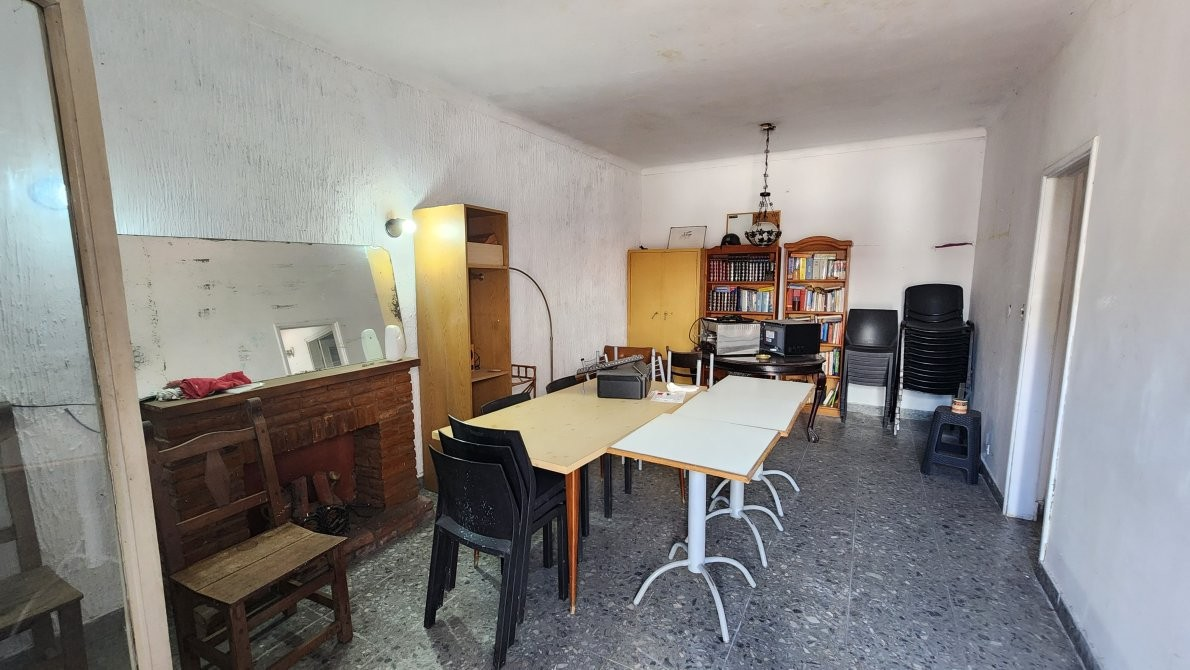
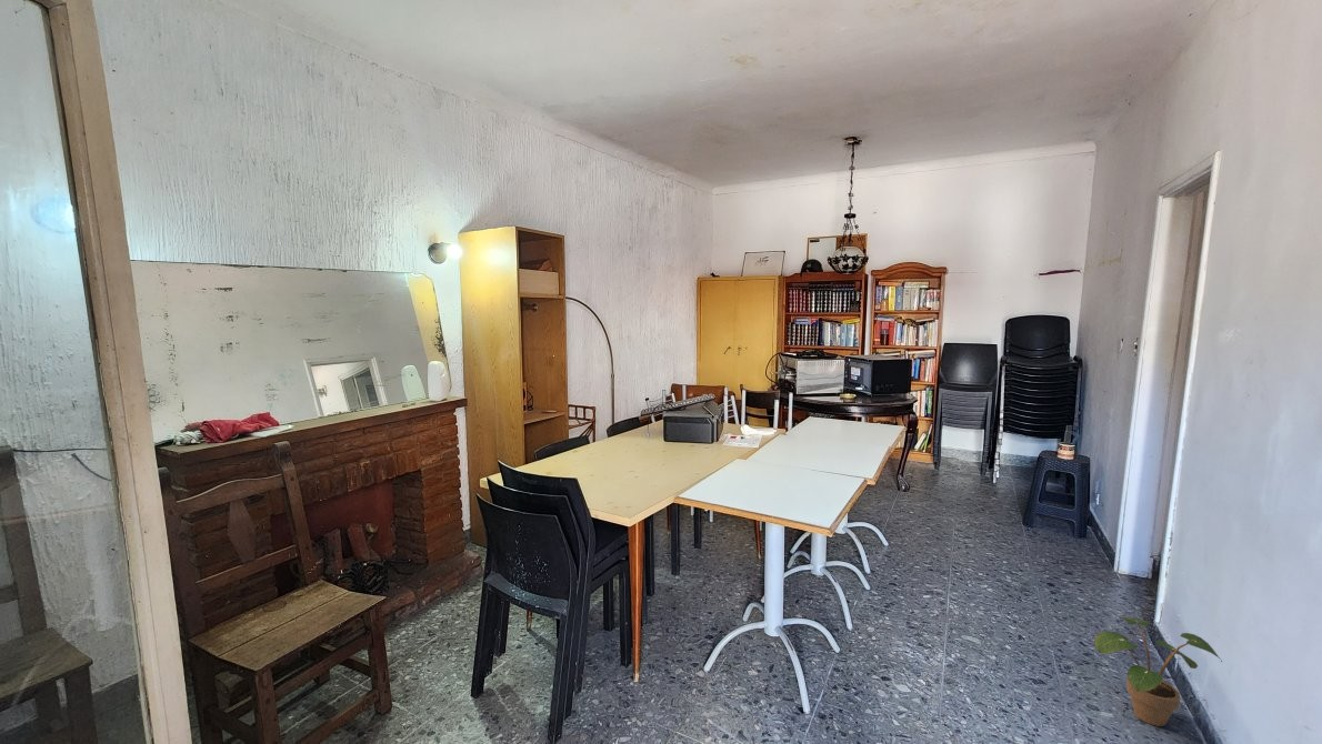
+ potted plant [1093,615,1223,727]
